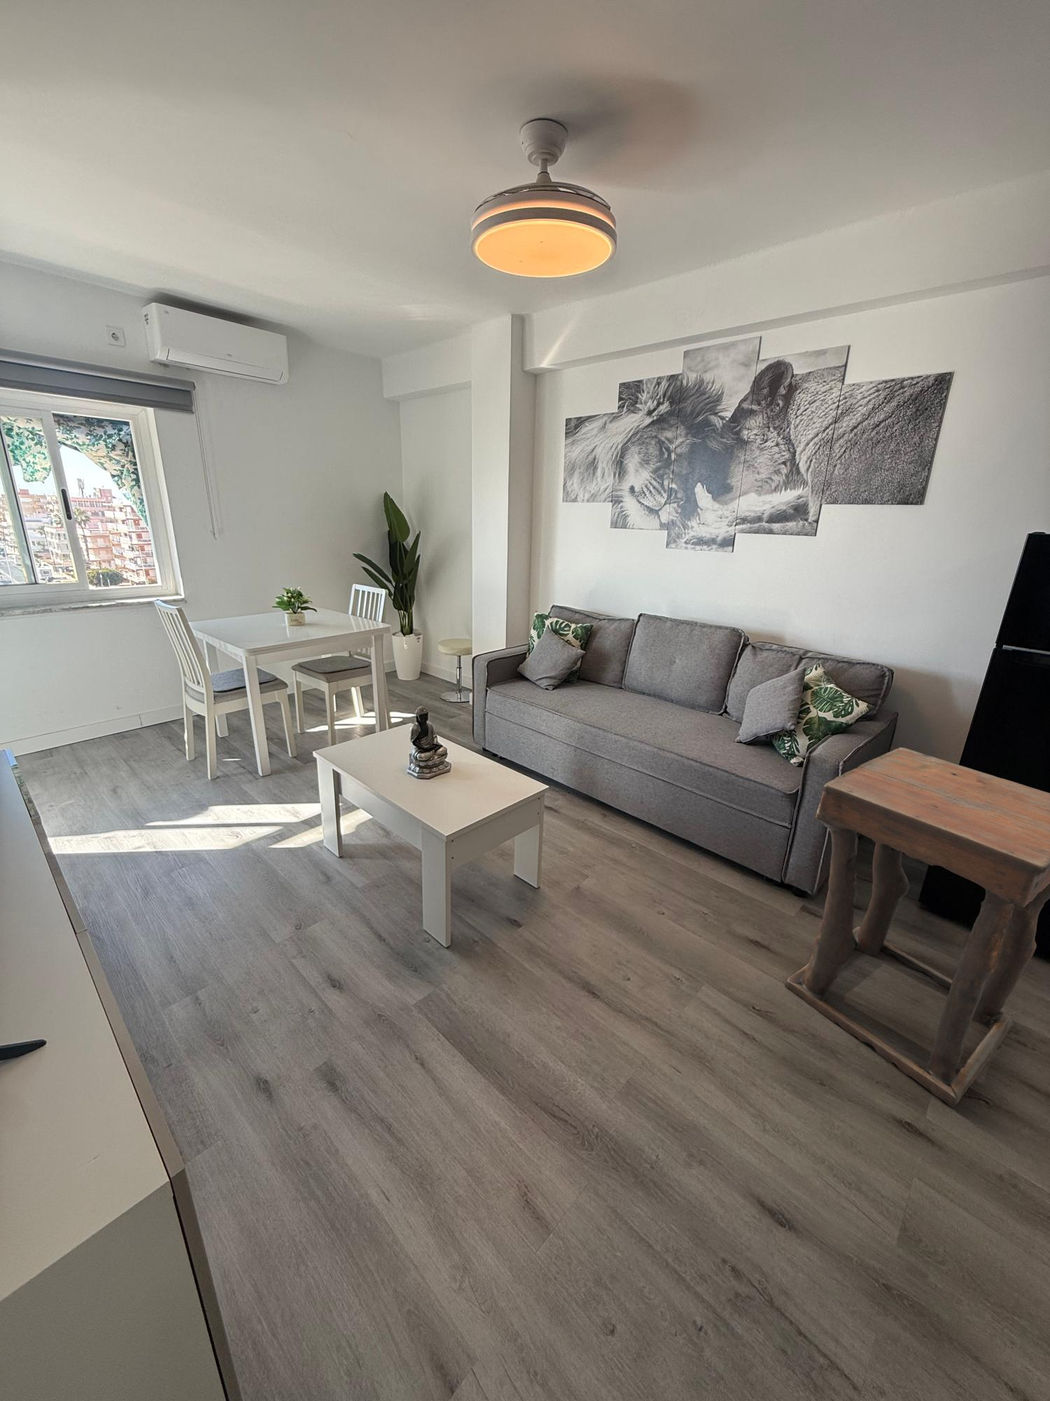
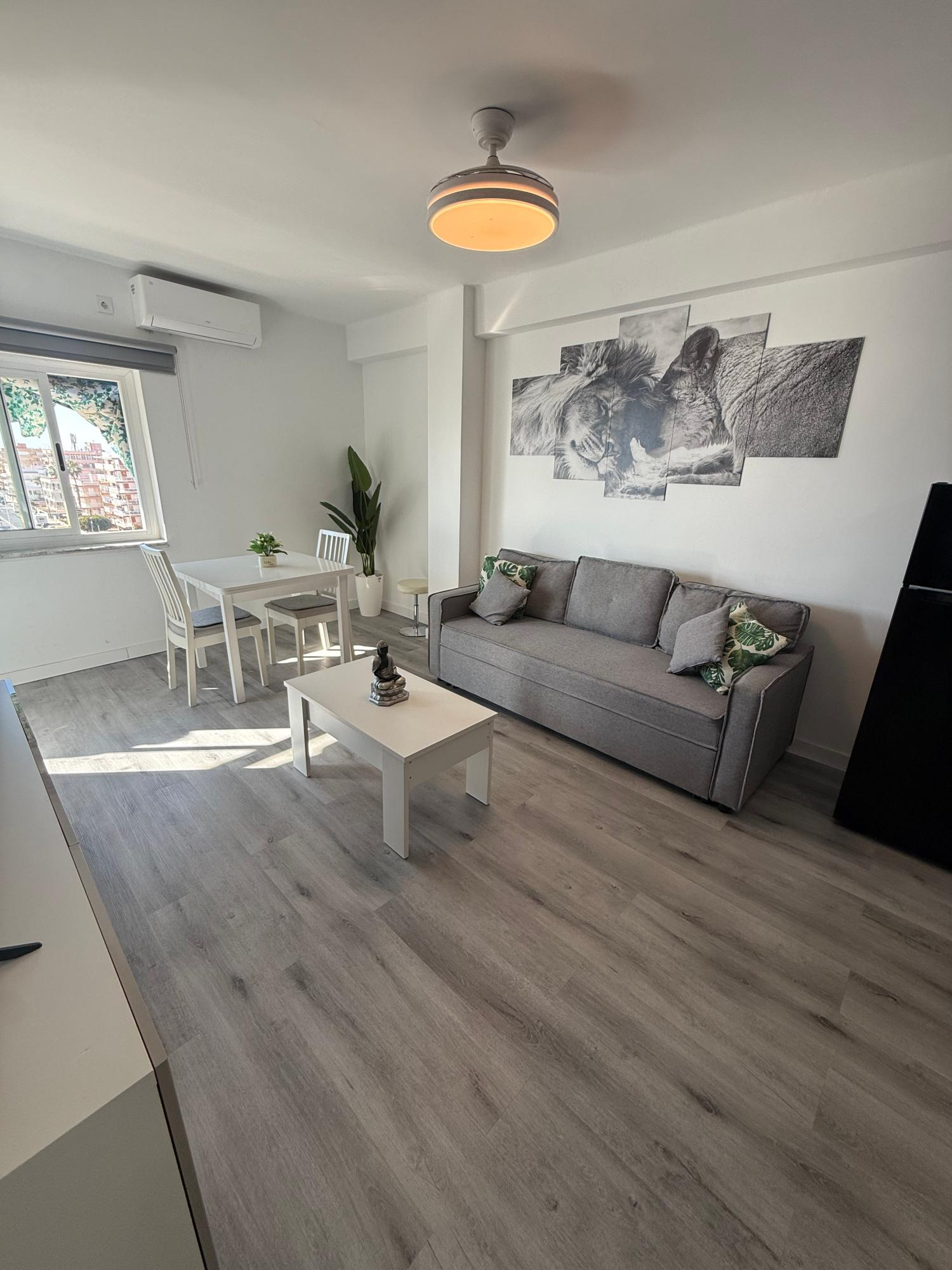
- side table [784,747,1050,1109]
